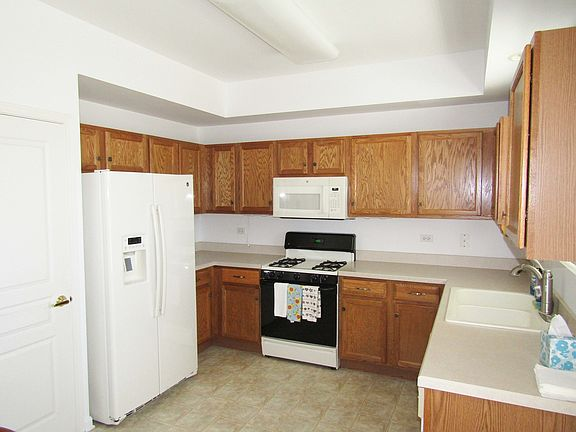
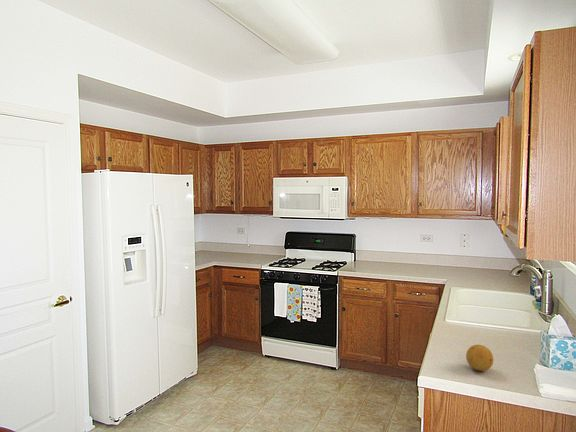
+ fruit [465,344,494,372]
